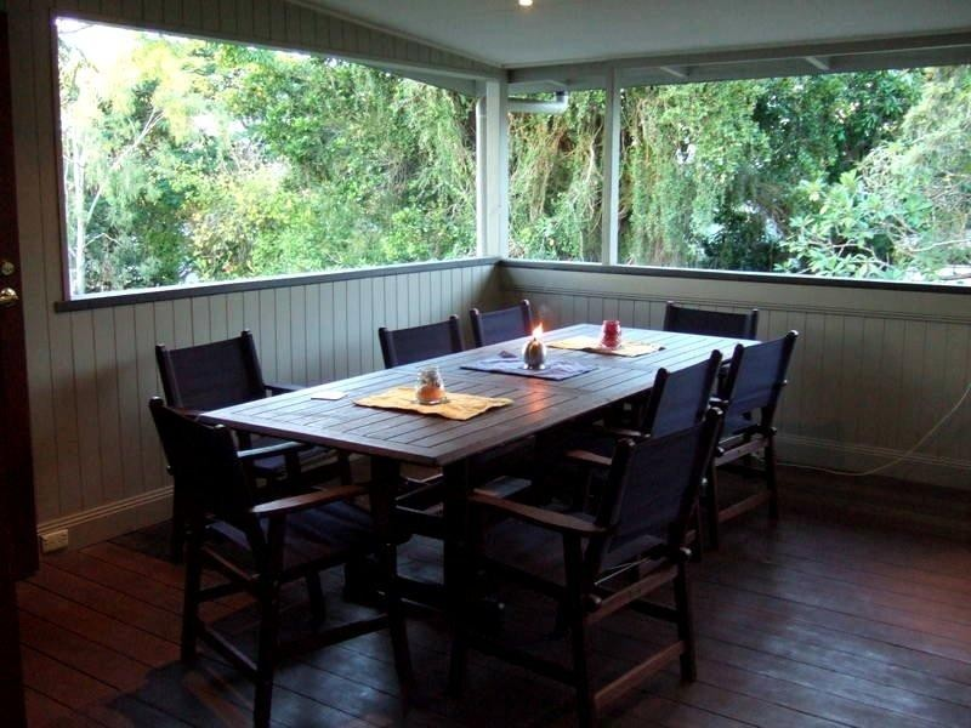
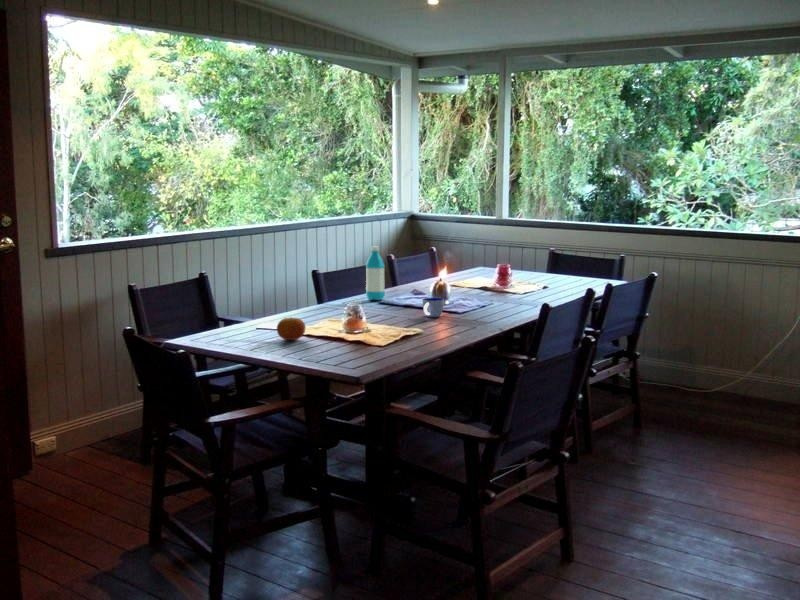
+ cup [421,297,445,318]
+ water bottle [365,245,386,301]
+ fruit [276,317,306,341]
